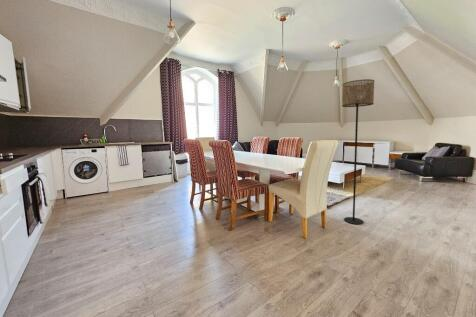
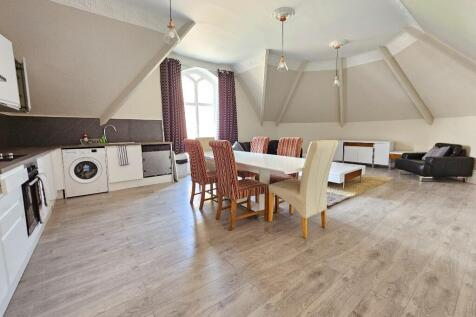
- floor lamp [341,78,375,225]
